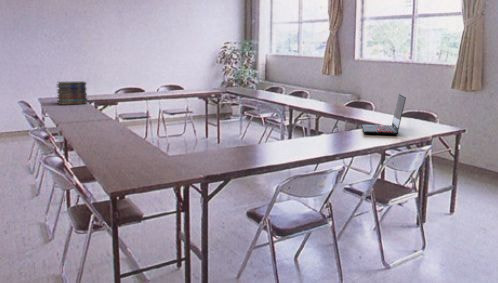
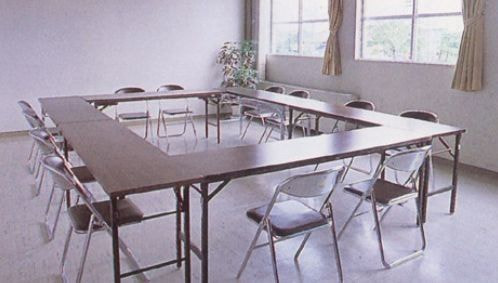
- book stack [56,80,89,106]
- laptop [361,93,407,135]
